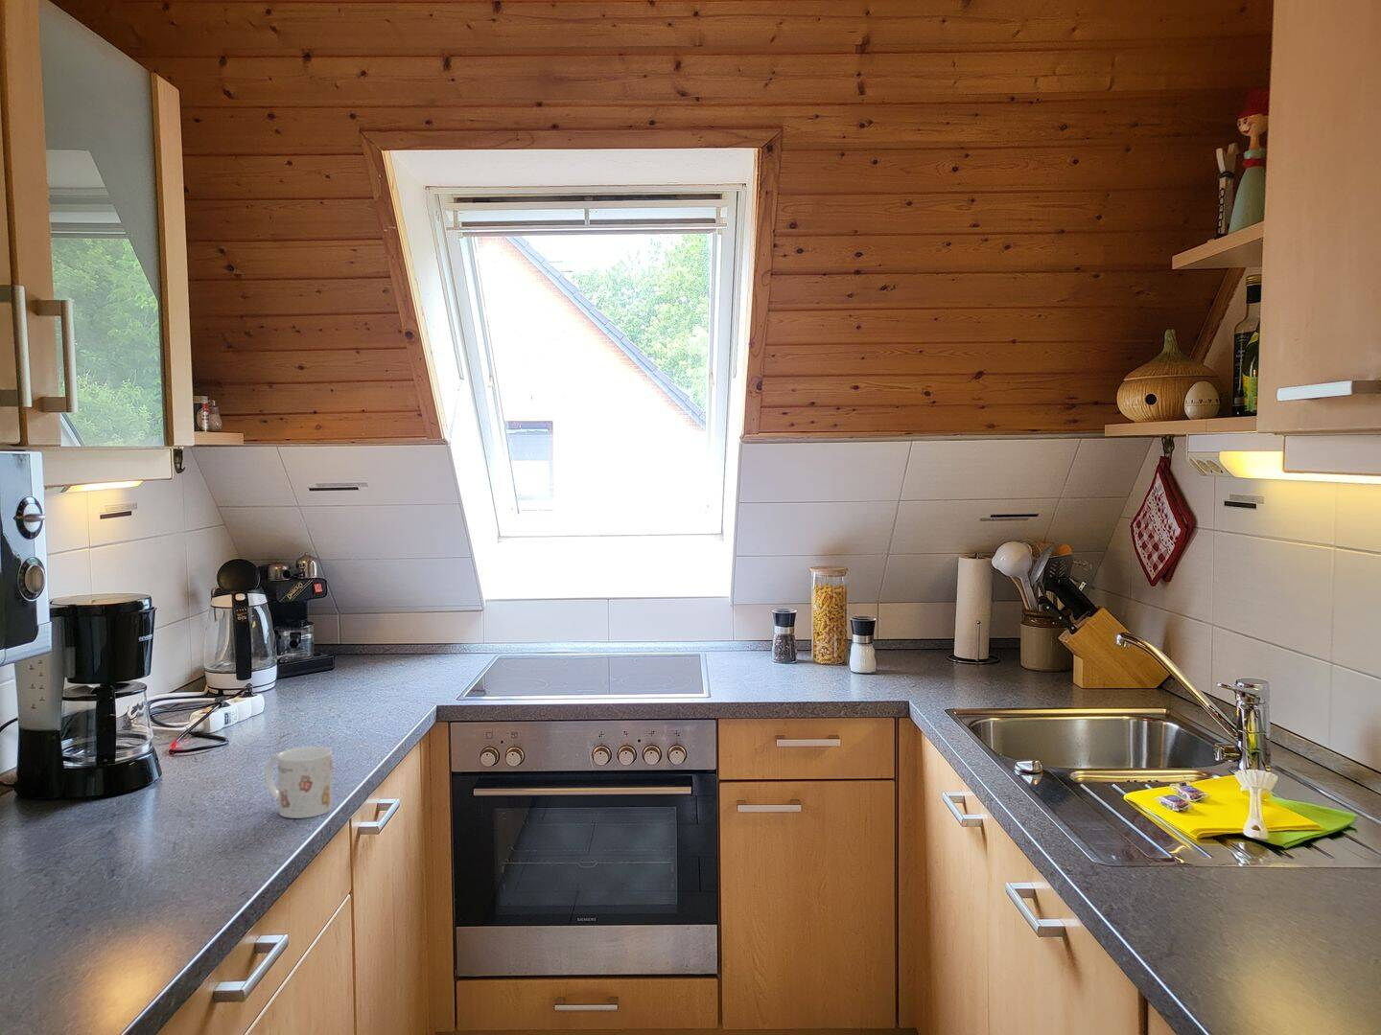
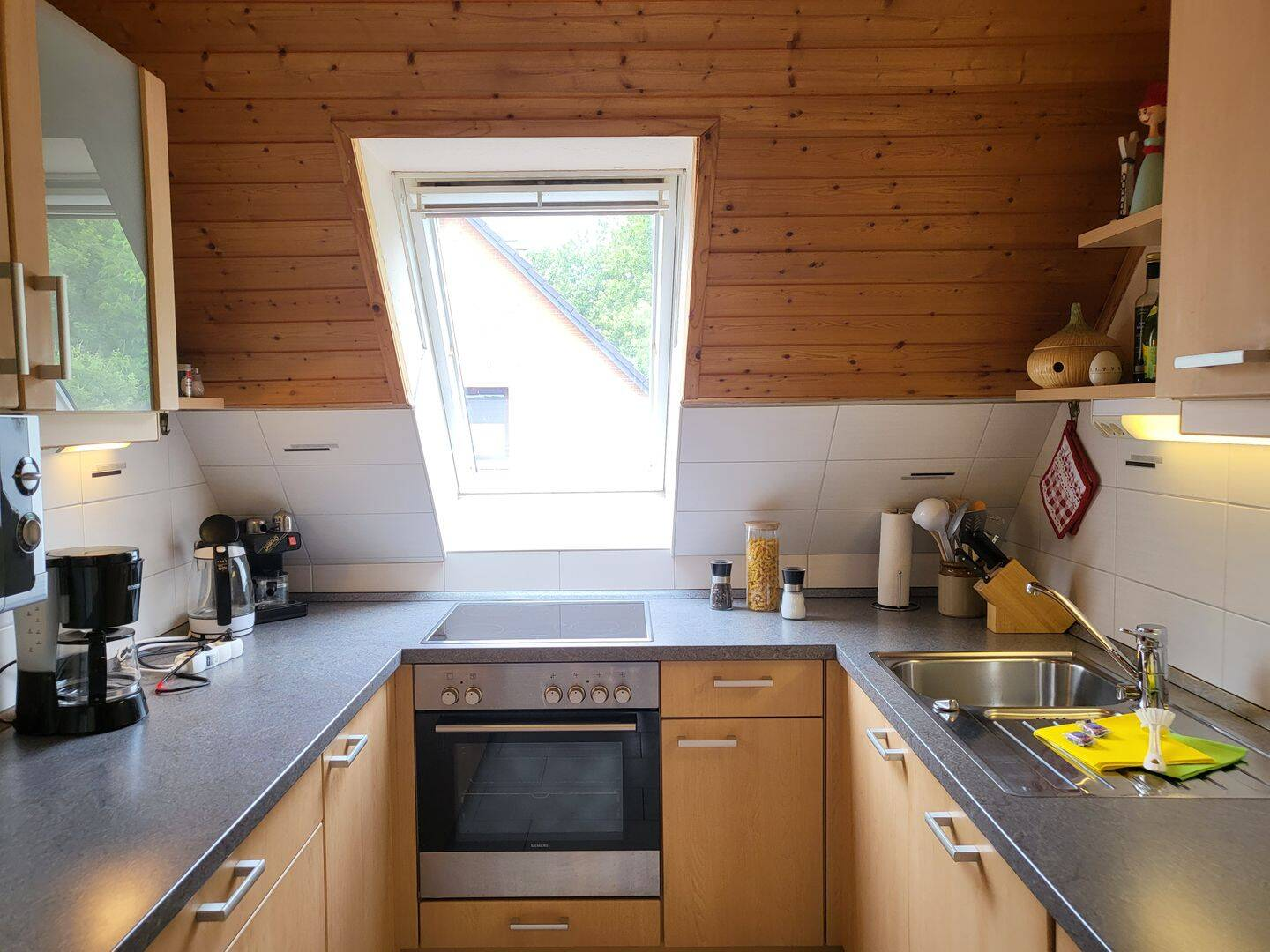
- mug [264,746,334,820]
